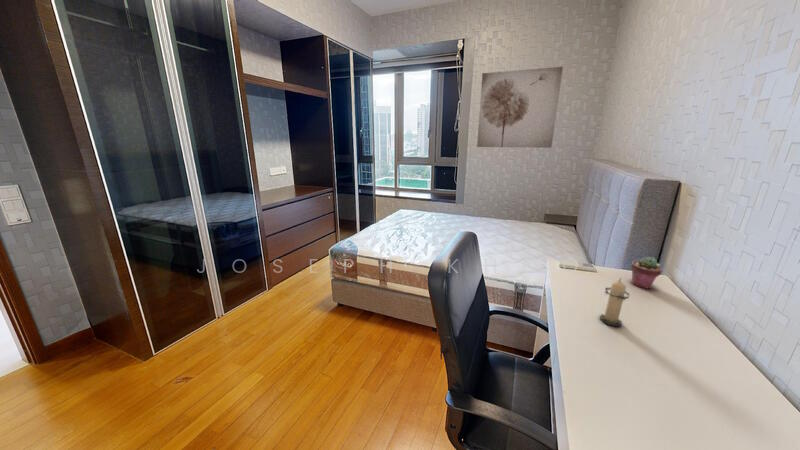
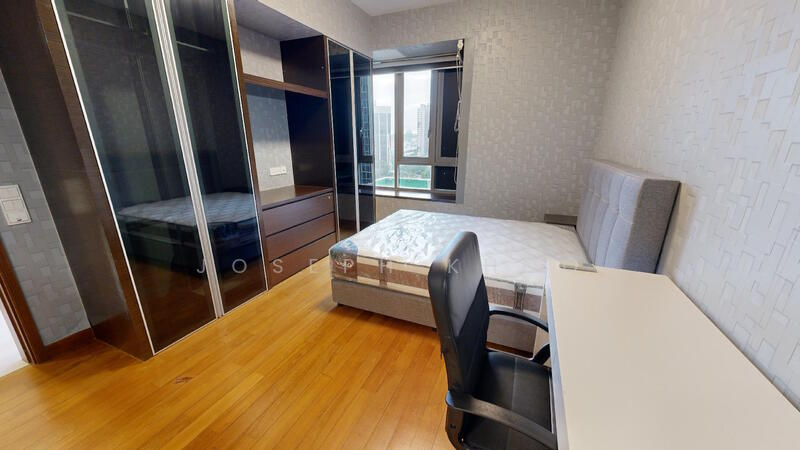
- candle [599,277,632,327]
- potted succulent [630,256,663,290]
- wall art [476,66,564,149]
